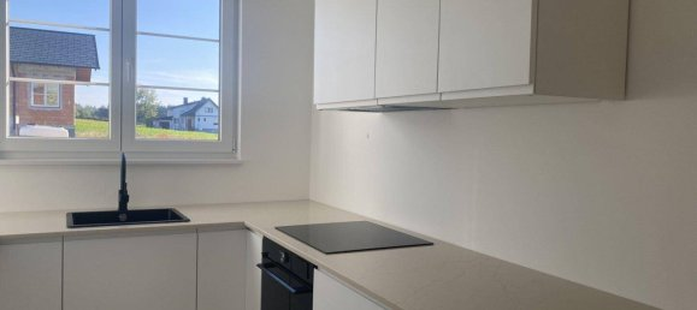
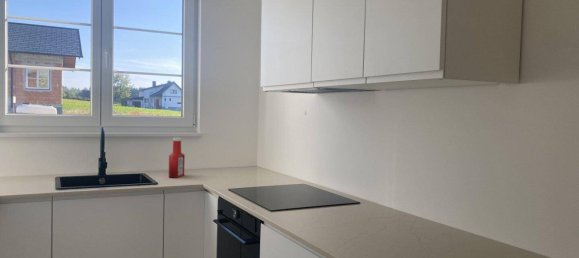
+ soap bottle [168,137,186,179]
